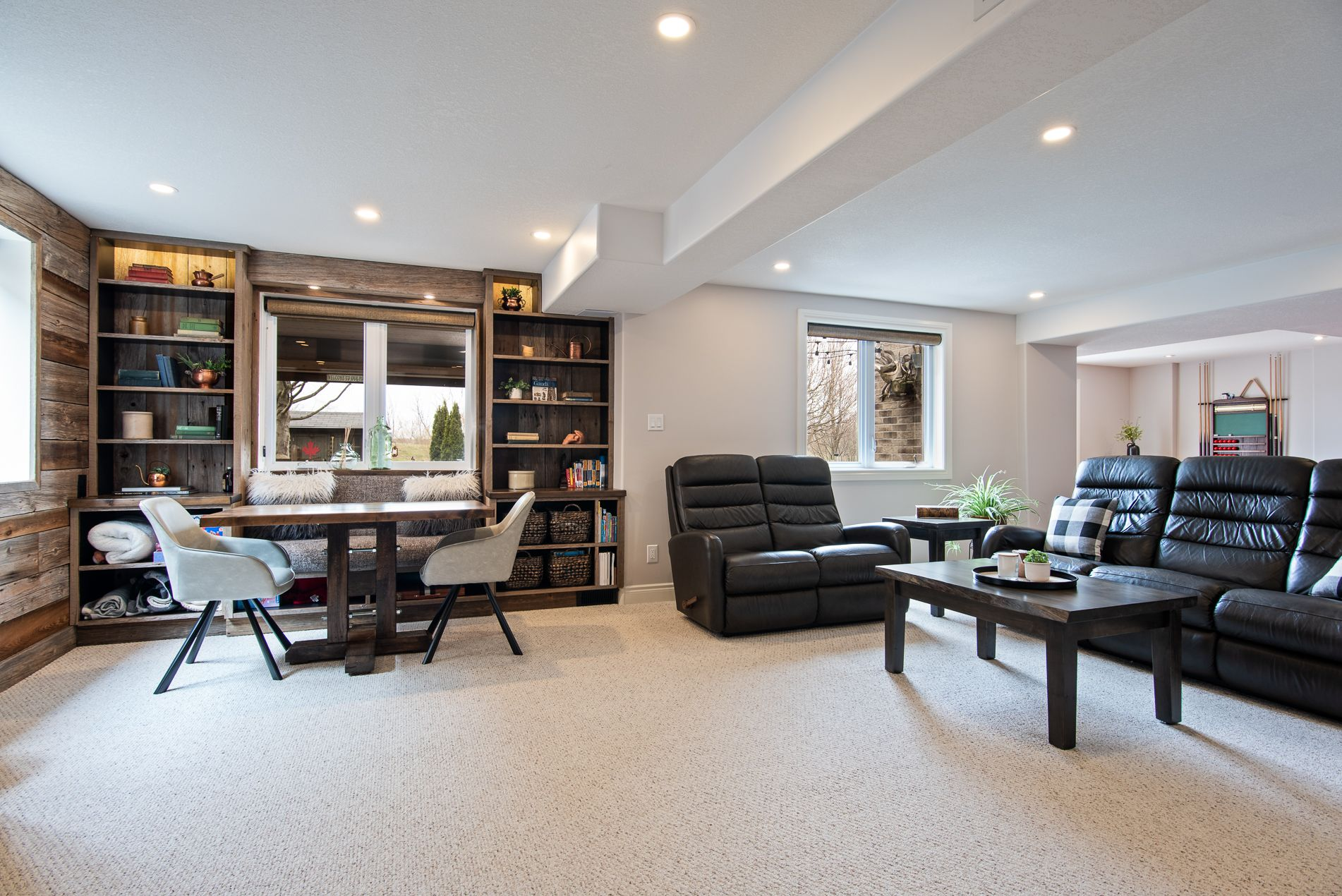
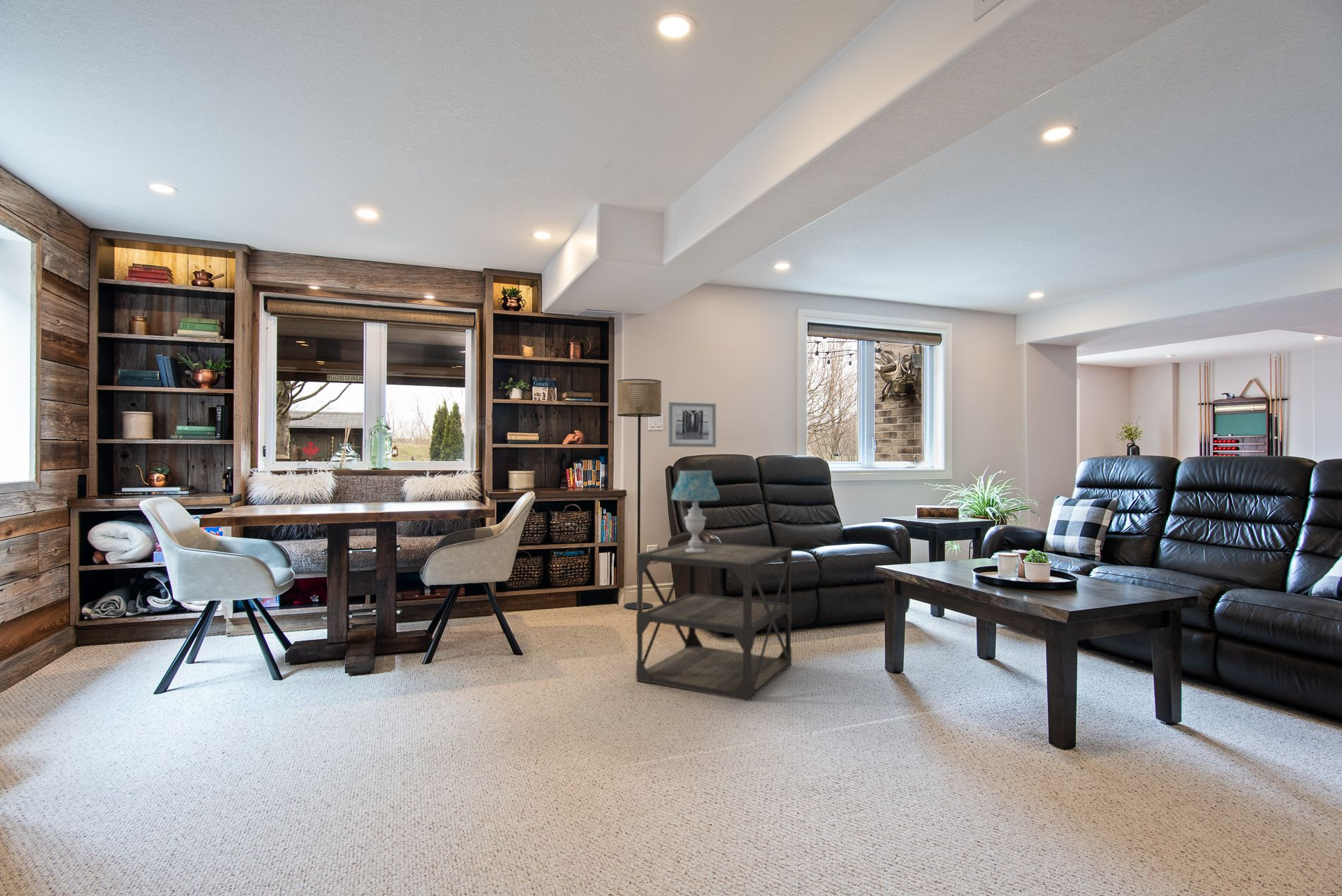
+ side table [636,540,793,702]
+ table lamp [670,470,720,553]
+ floor lamp [617,378,662,610]
+ wall art [667,401,717,448]
